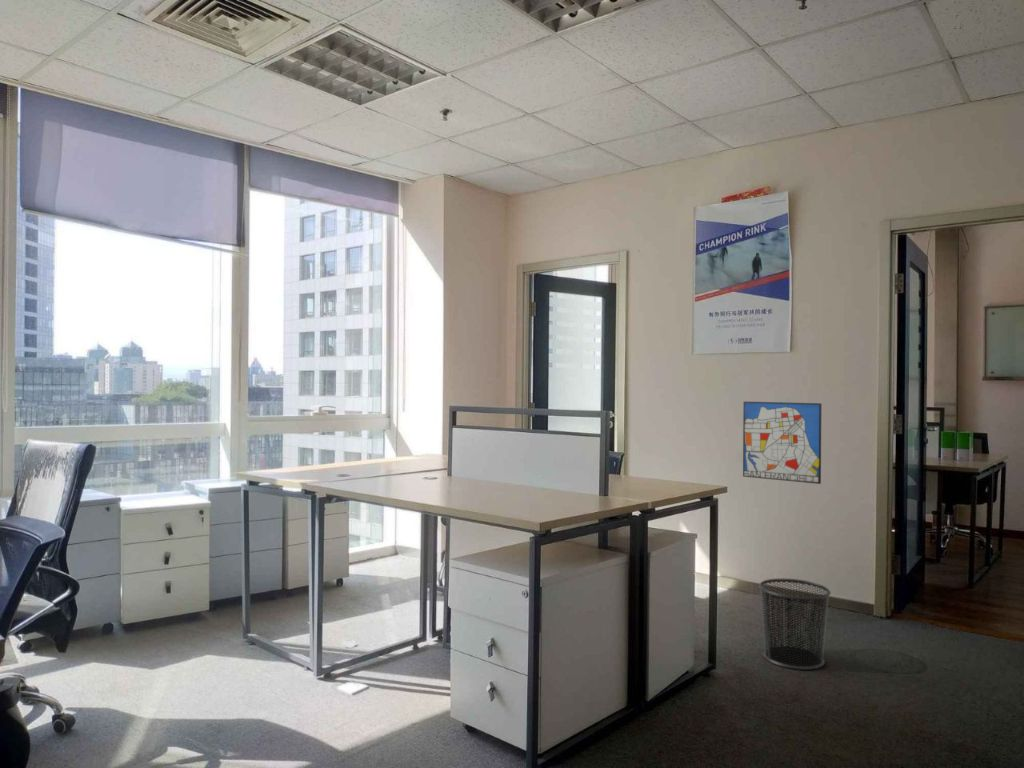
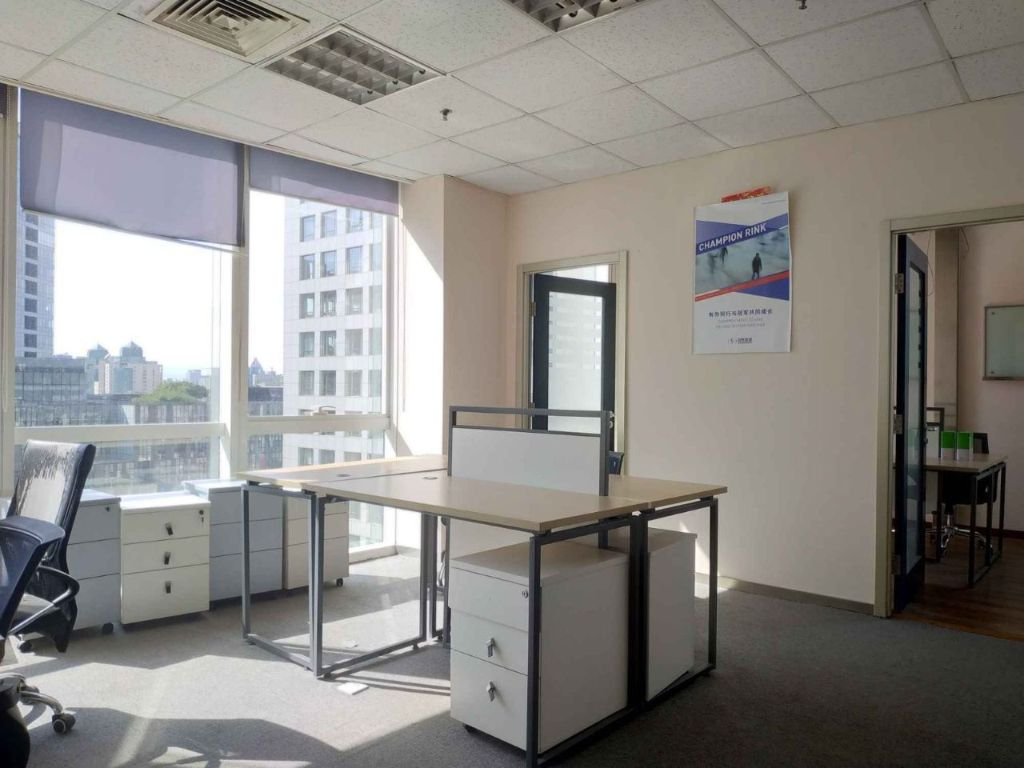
- wall art [742,401,822,485]
- waste bin [758,578,832,671]
